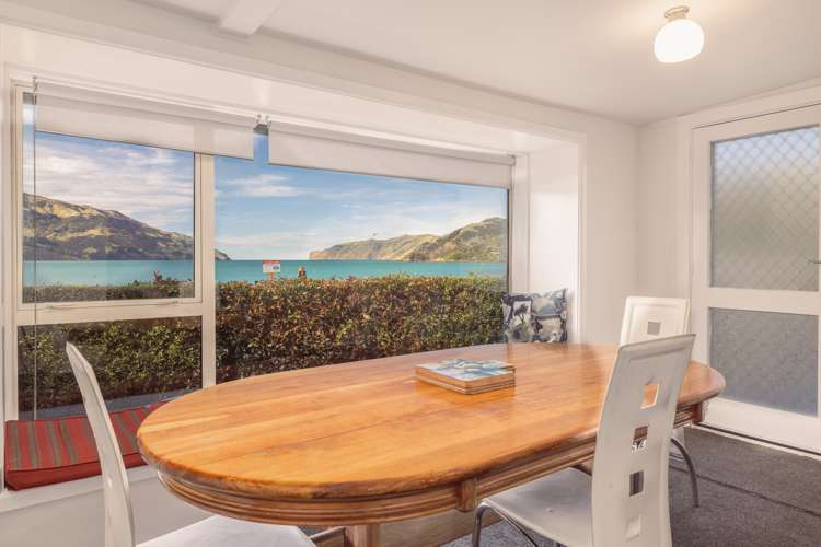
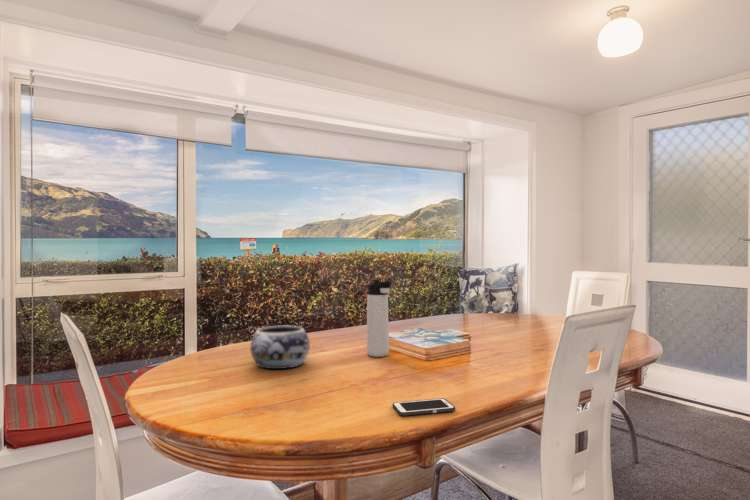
+ cell phone [392,397,456,417]
+ thermos bottle [366,279,393,358]
+ decorative bowl [249,325,311,370]
